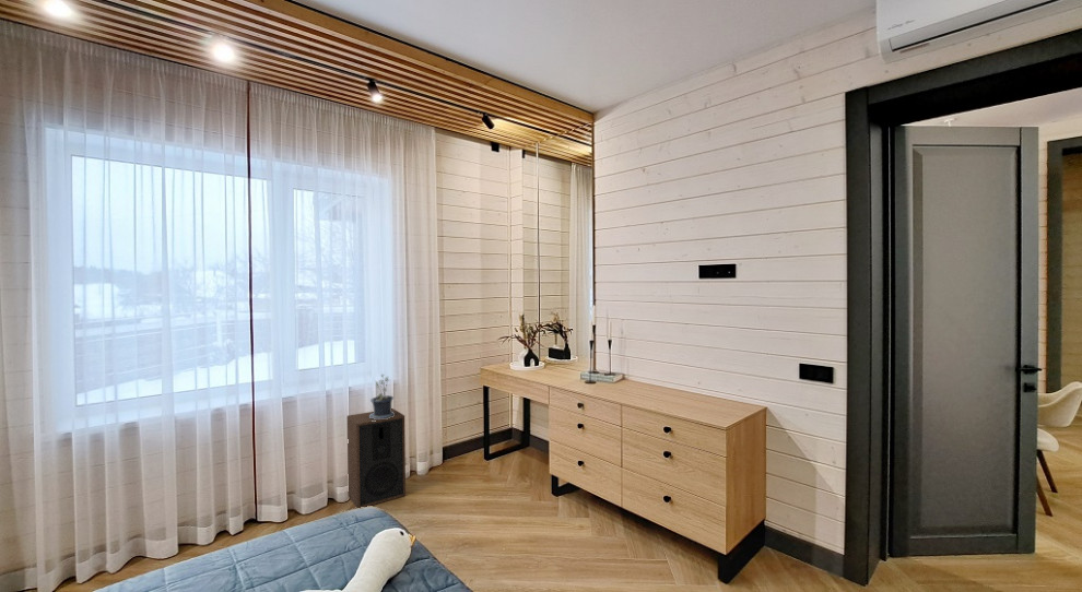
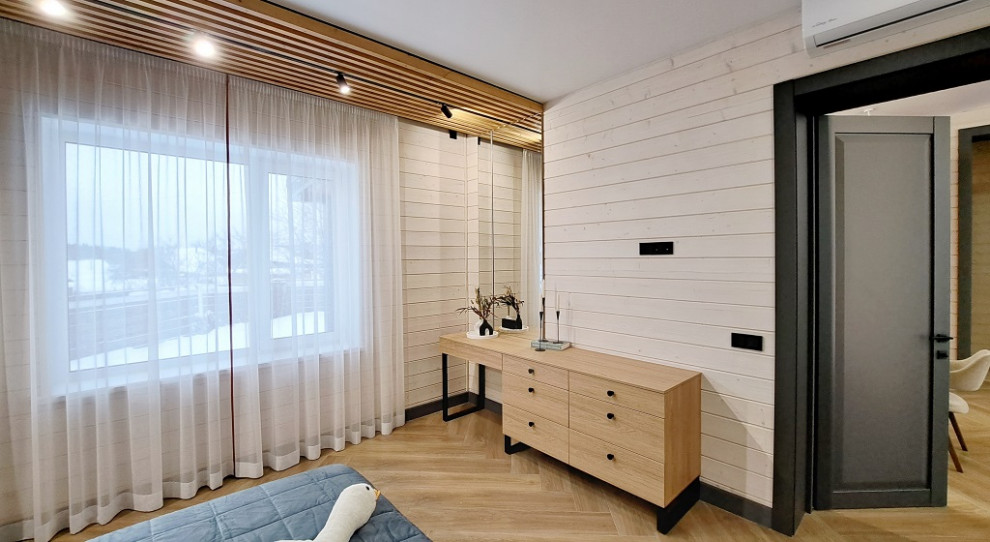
- speaker [346,407,407,509]
- potted plant [369,372,395,422]
